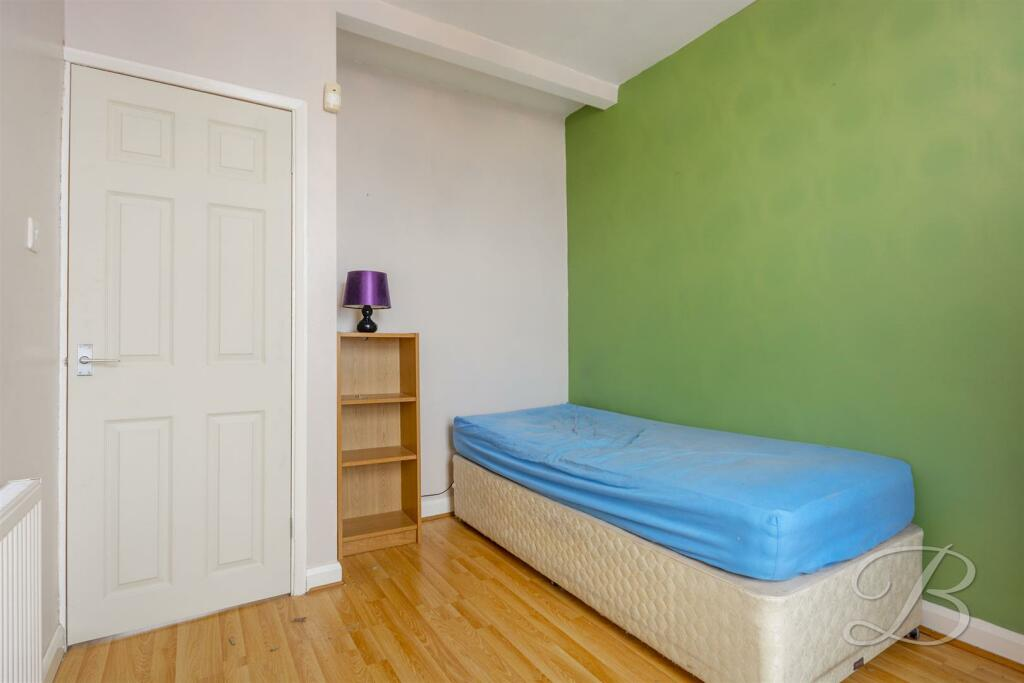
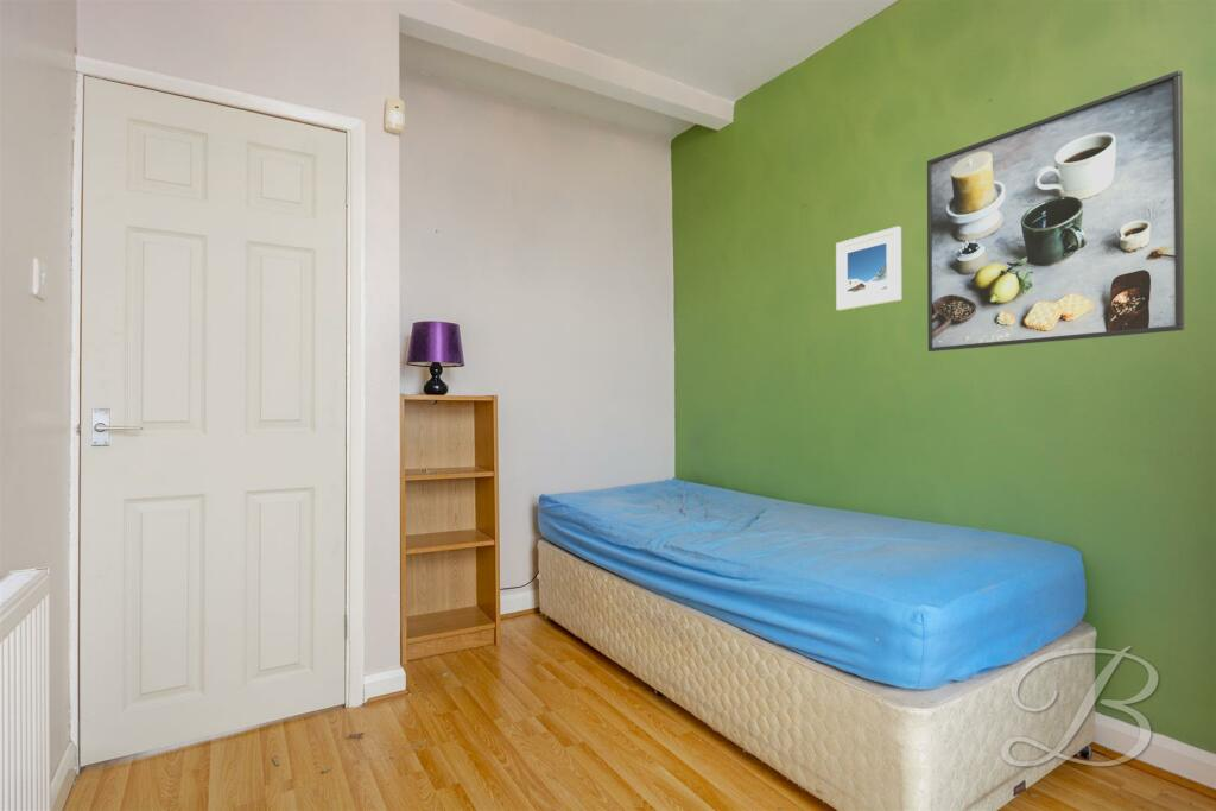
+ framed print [835,226,902,311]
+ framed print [926,69,1185,353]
